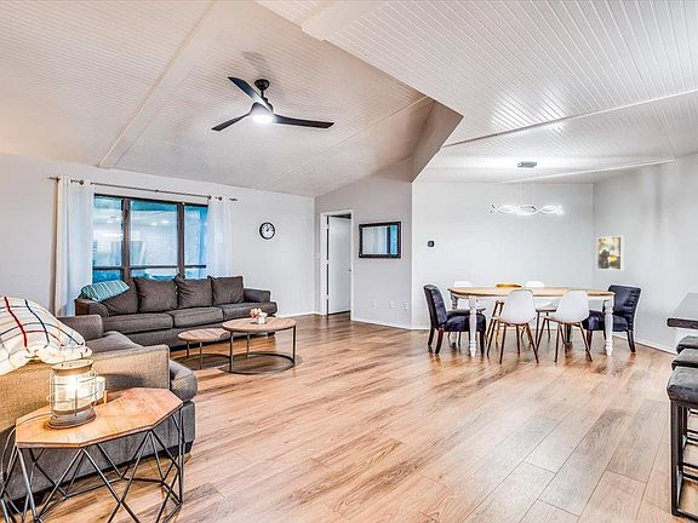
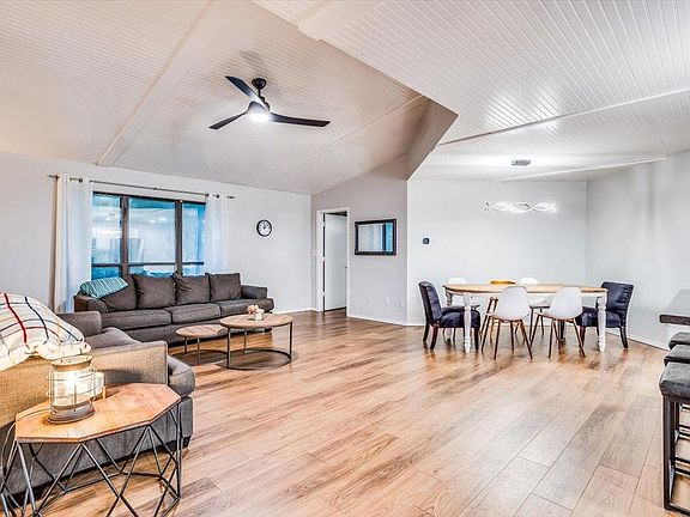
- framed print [596,235,625,271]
